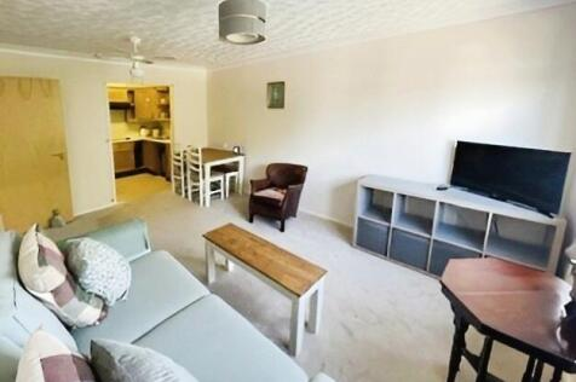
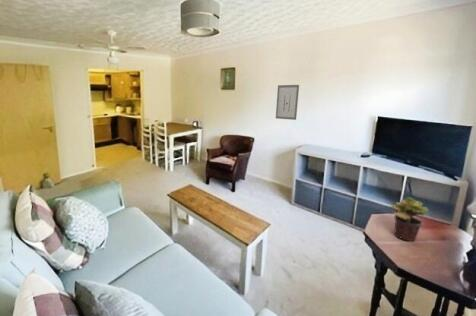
+ potted plant [389,196,429,242]
+ wall art [275,84,300,121]
